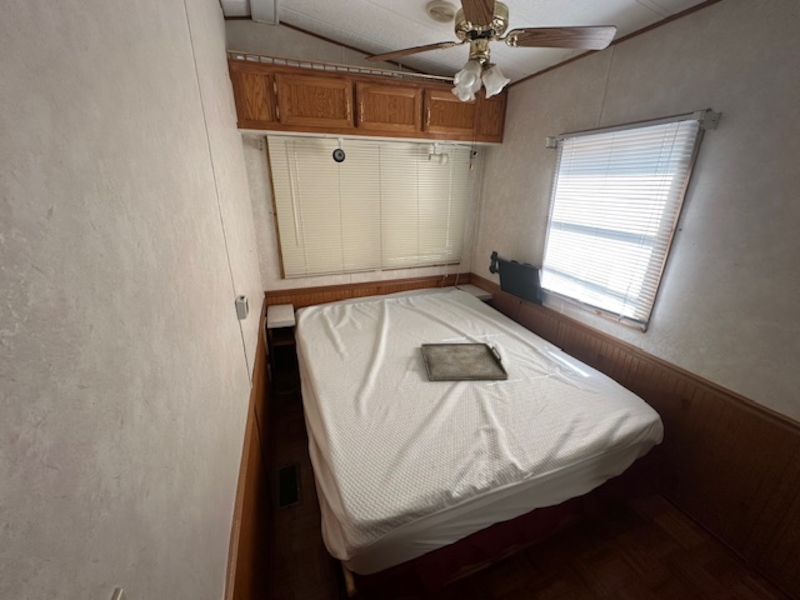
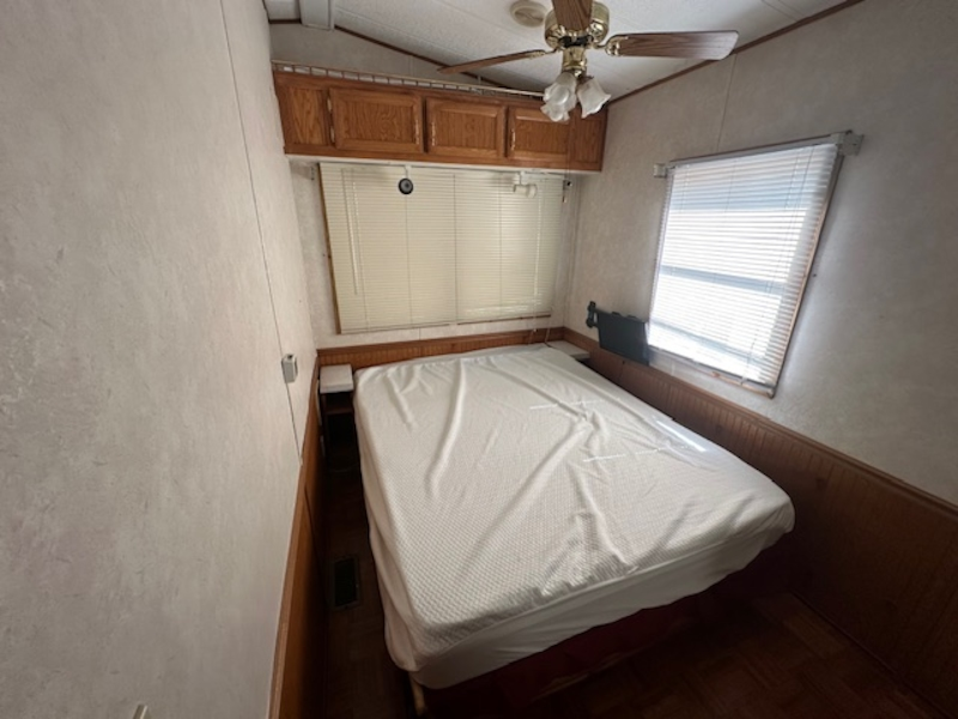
- serving tray [420,342,509,382]
